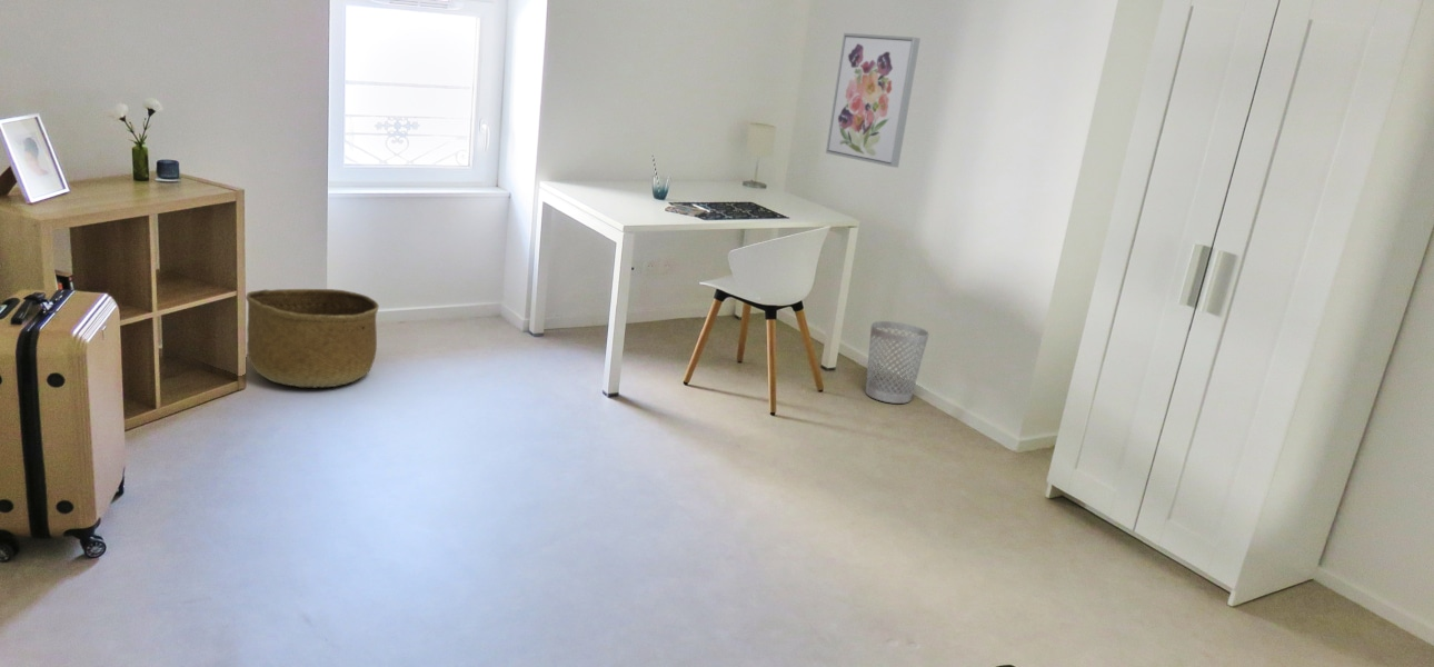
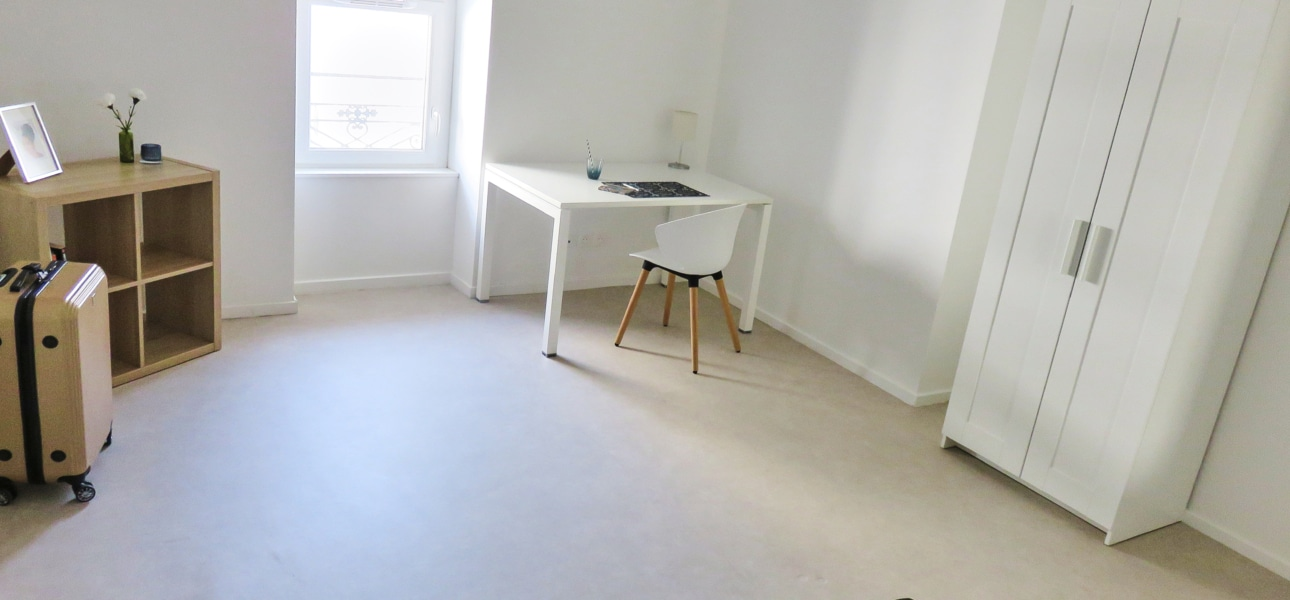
- basket [245,288,380,389]
- wastebasket [865,320,930,405]
- wall art [825,32,922,169]
